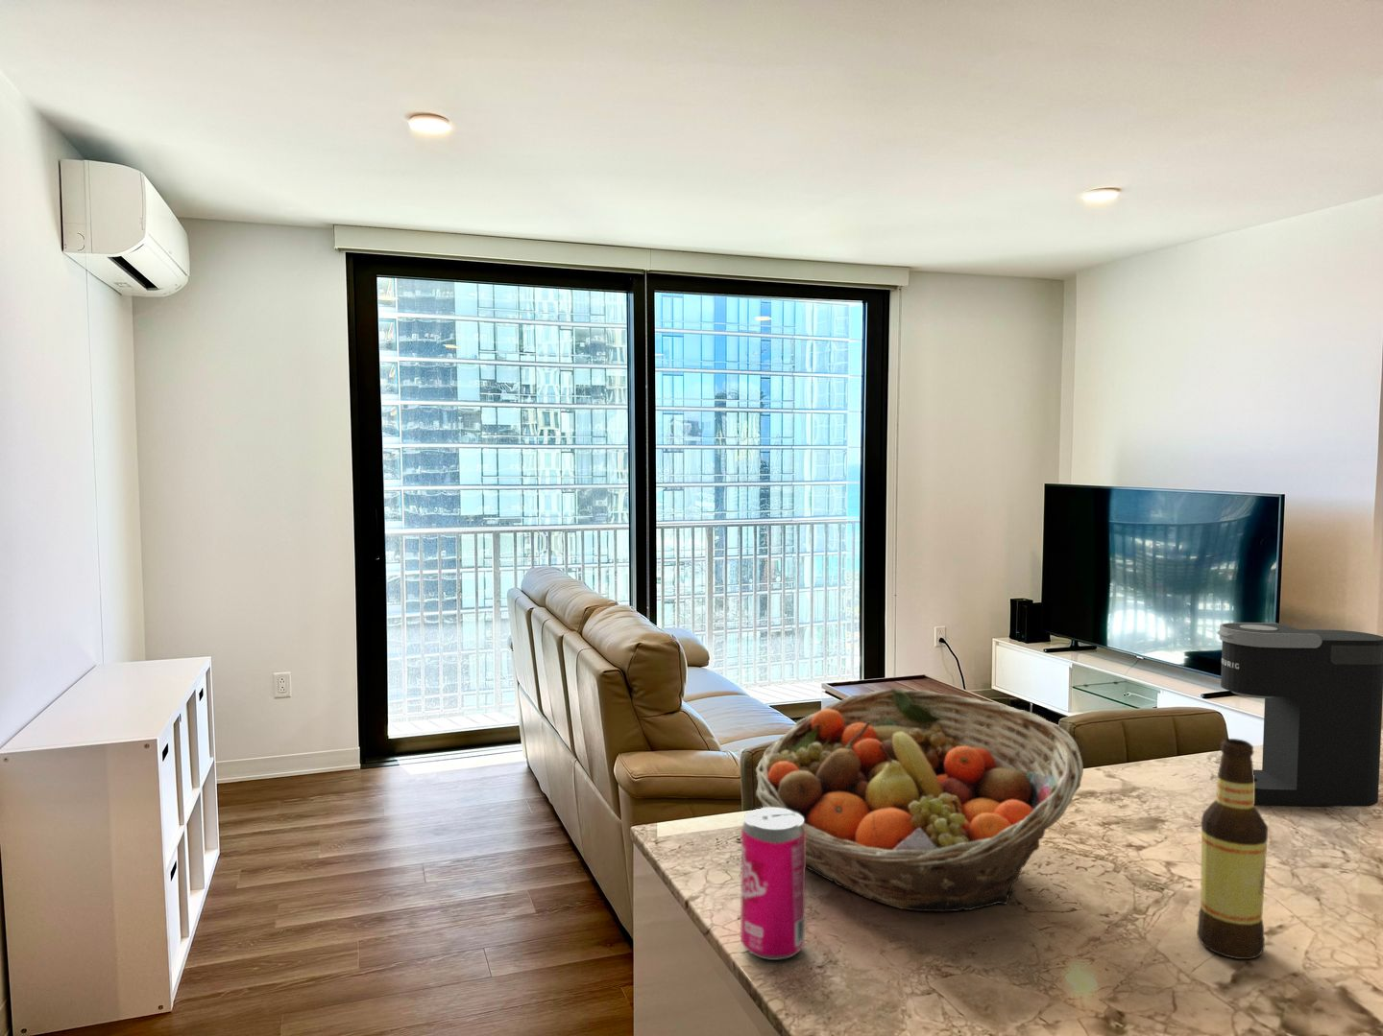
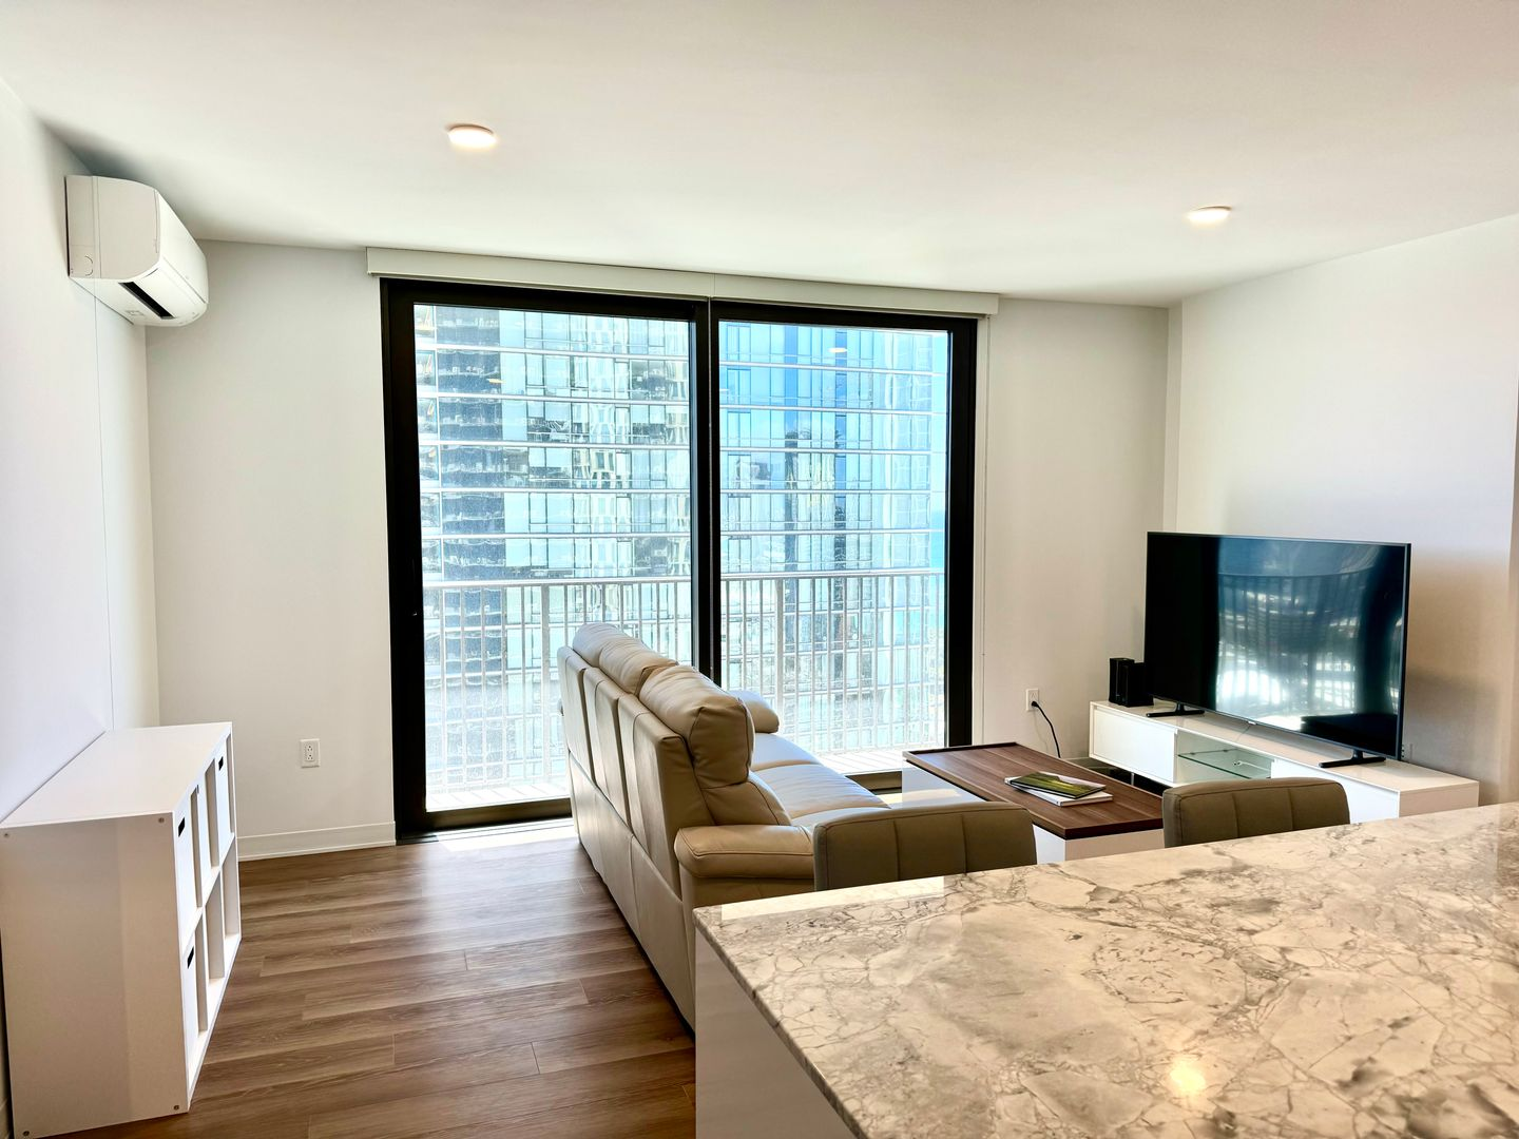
- bottle [1196,738,1269,960]
- fruit basket [754,688,1085,913]
- coffee maker [1216,621,1383,807]
- beverage can [739,806,807,961]
